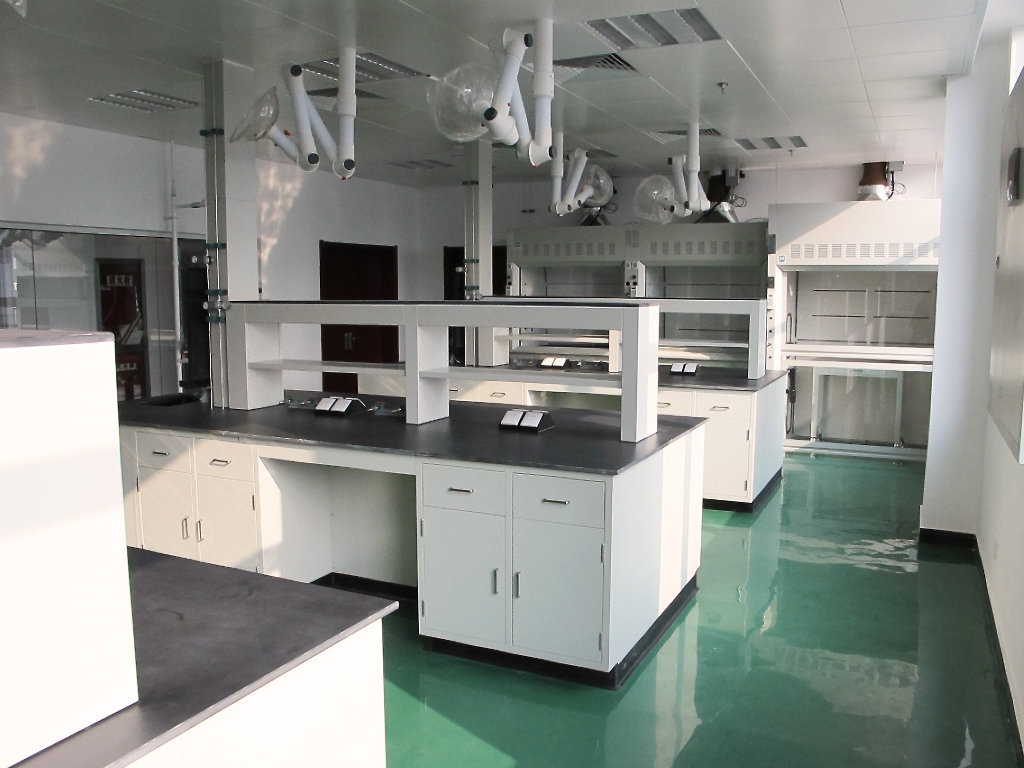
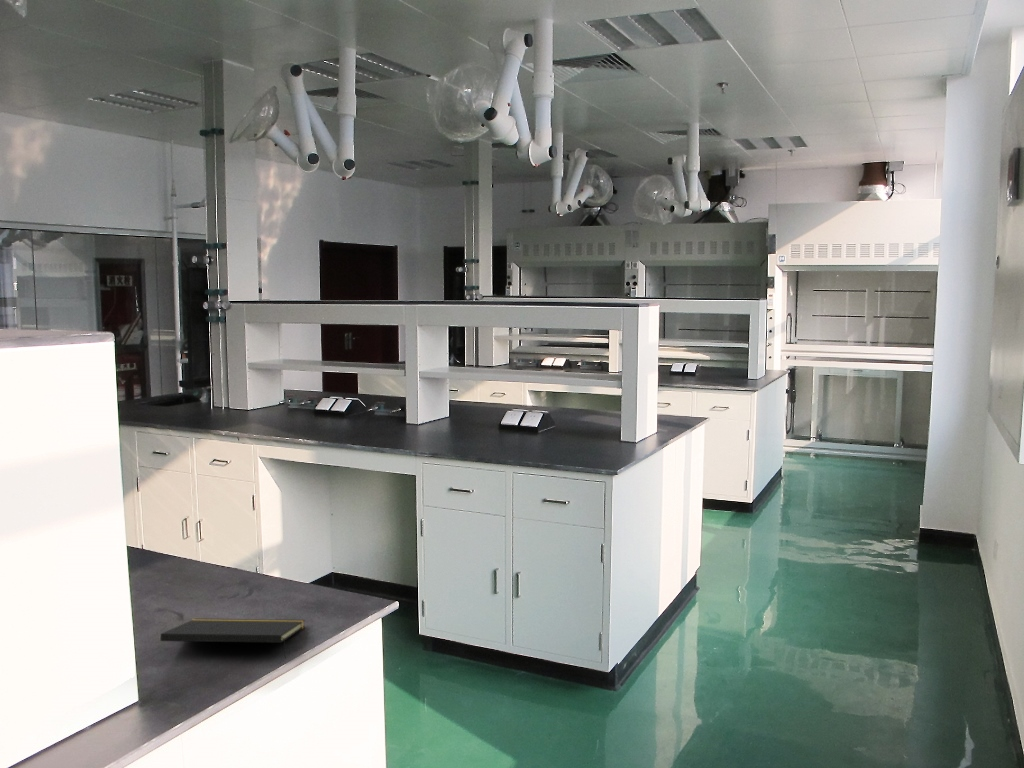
+ notepad [160,618,306,660]
